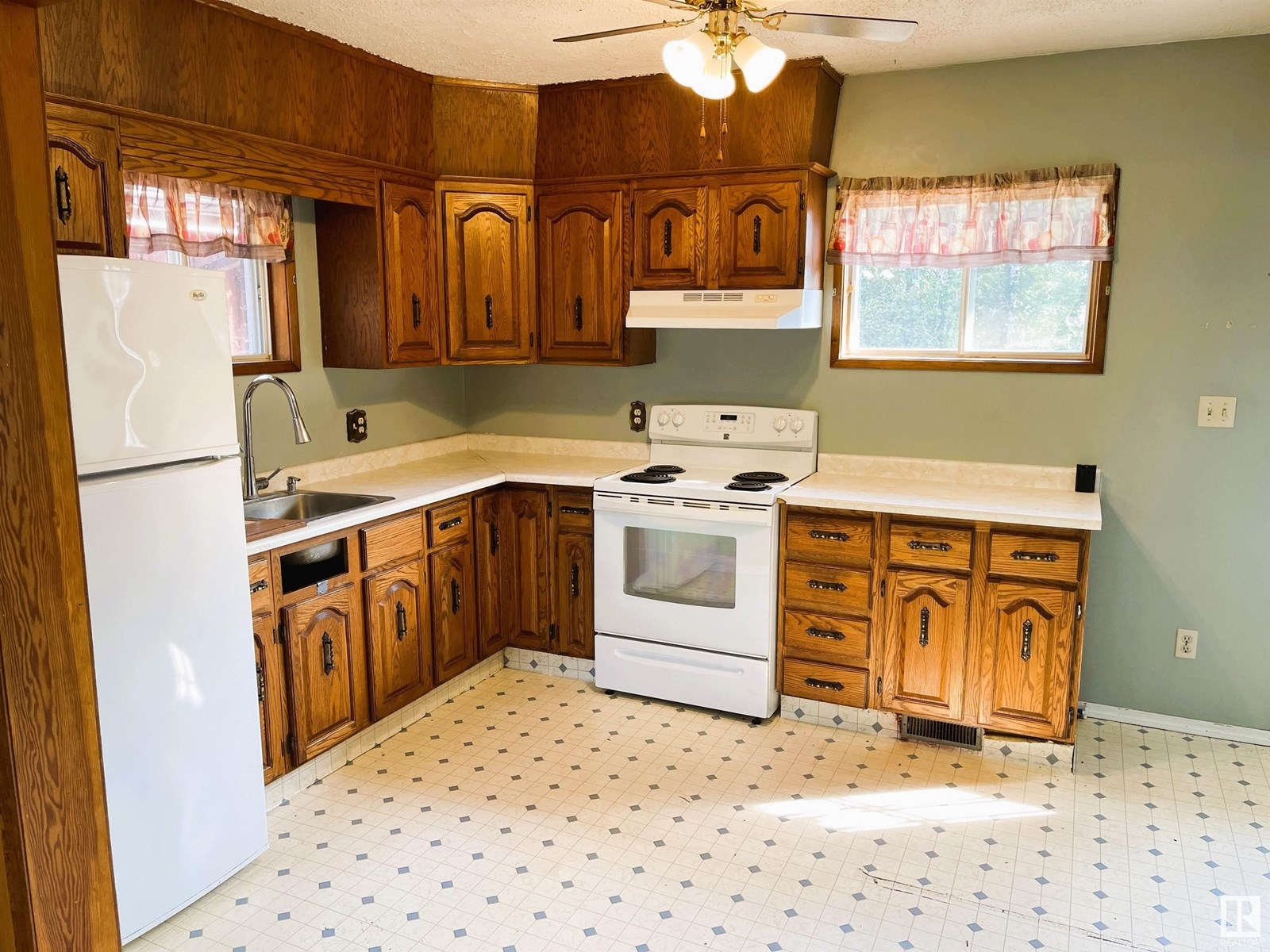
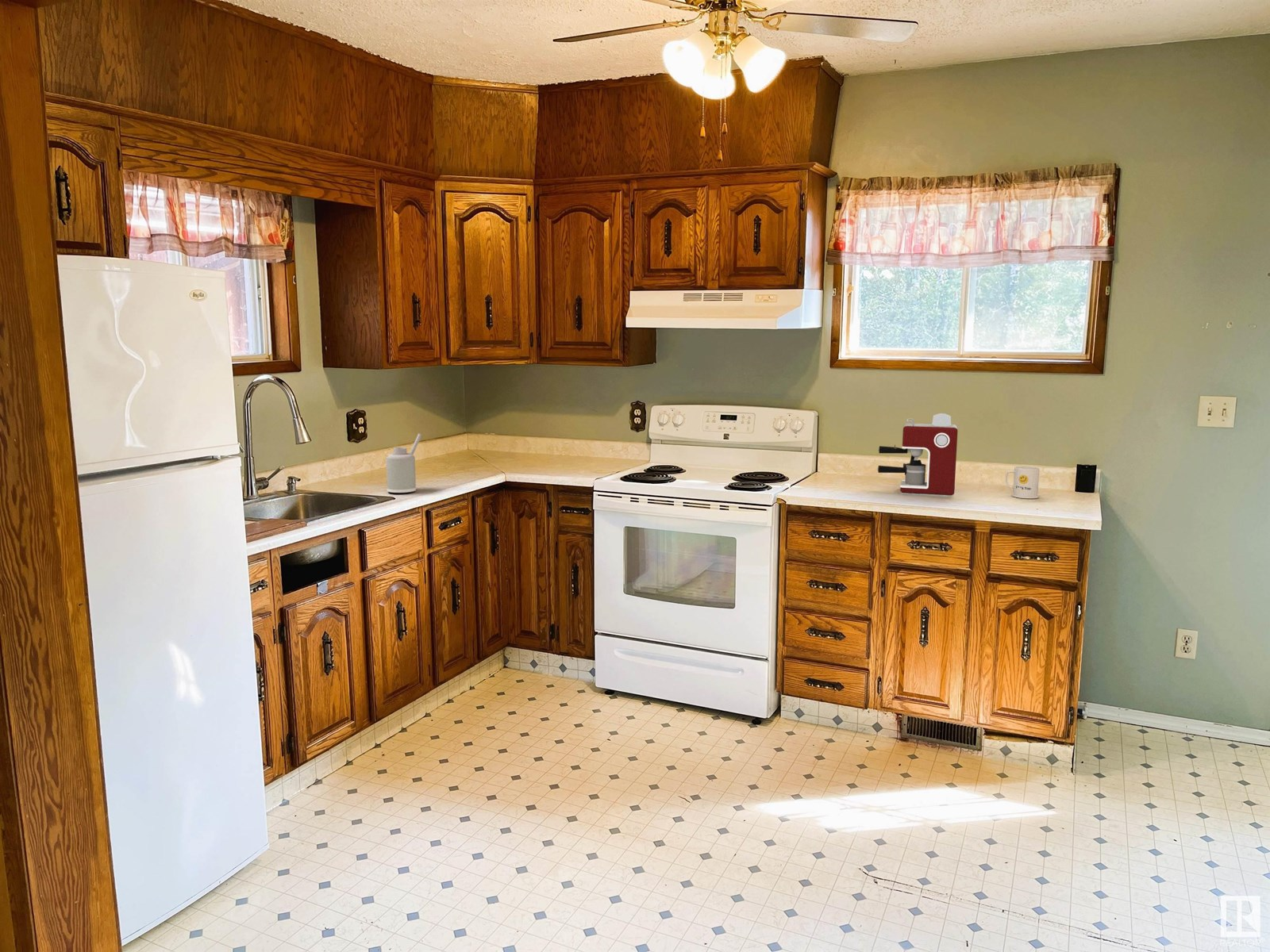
+ mug [1005,466,1041,499]
+ coffee maker [877,413,958,497]
+ soap dispenser [386,433,422,494]
